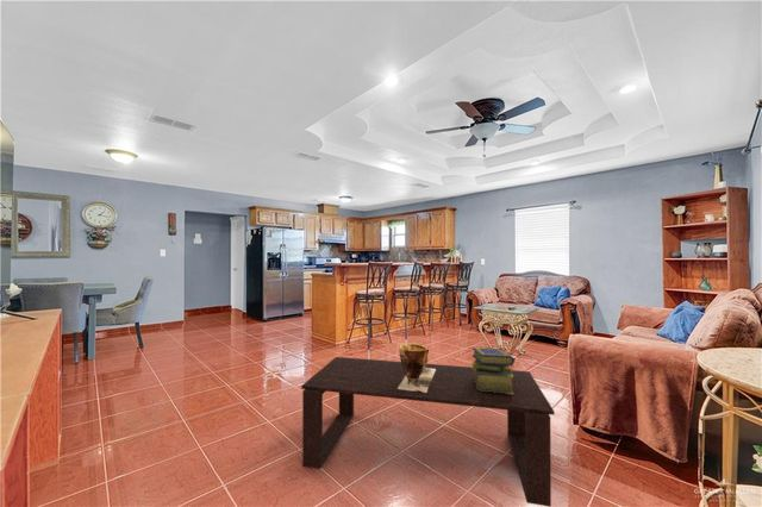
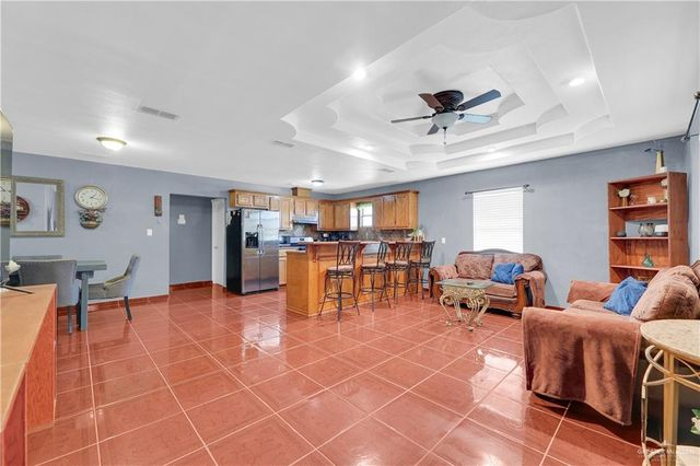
- coffee table [300,356,556,507]
- stack of books [470,346,516,394]
- clay pot [398,343,436,393]
